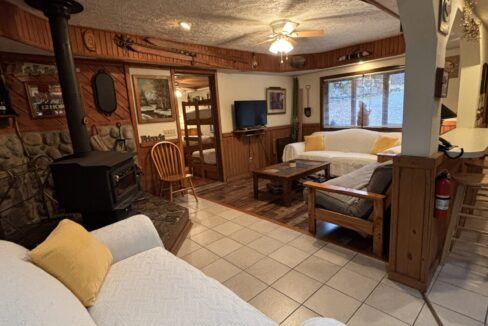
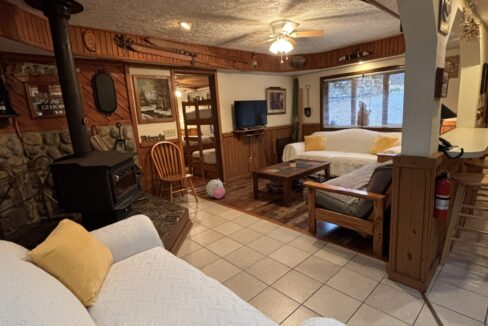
+ plush toy [205,178,226,200]
